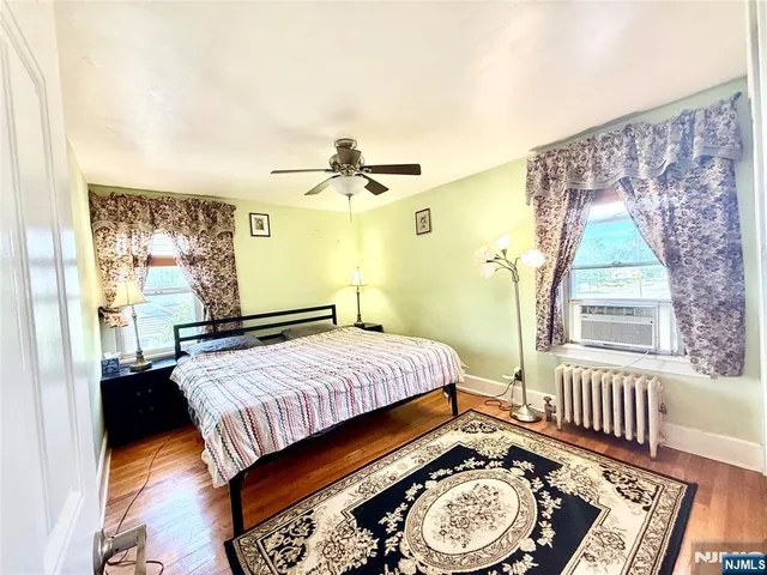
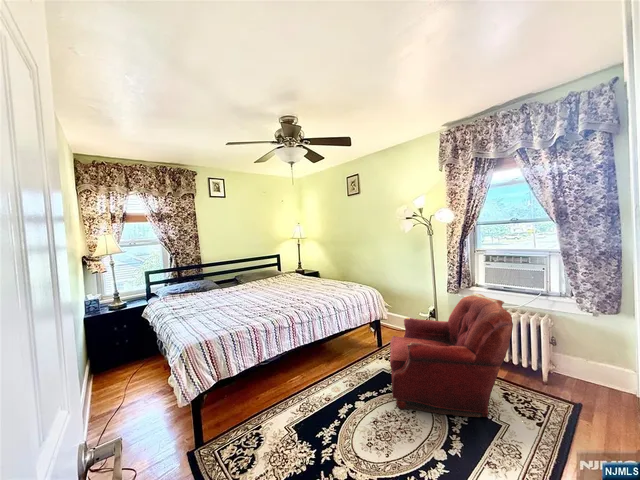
+ armchair [389,292,514,421]
